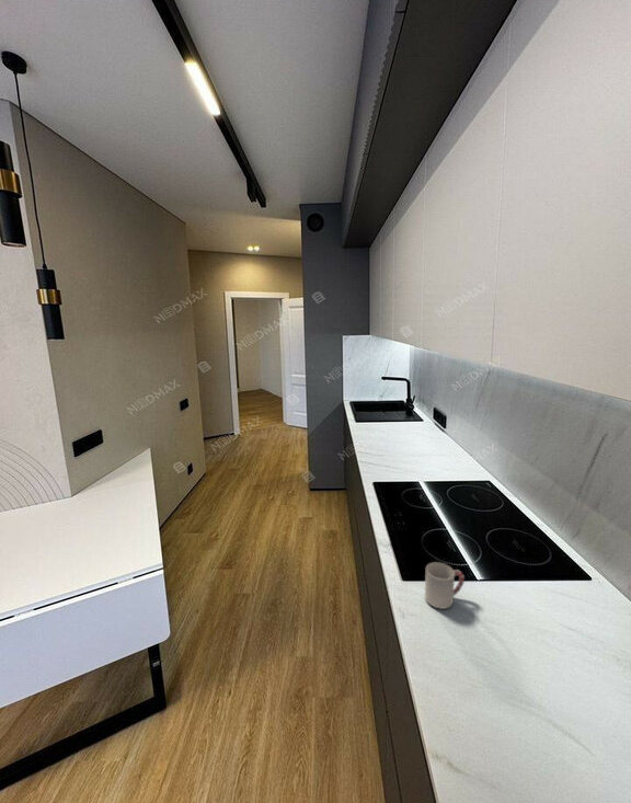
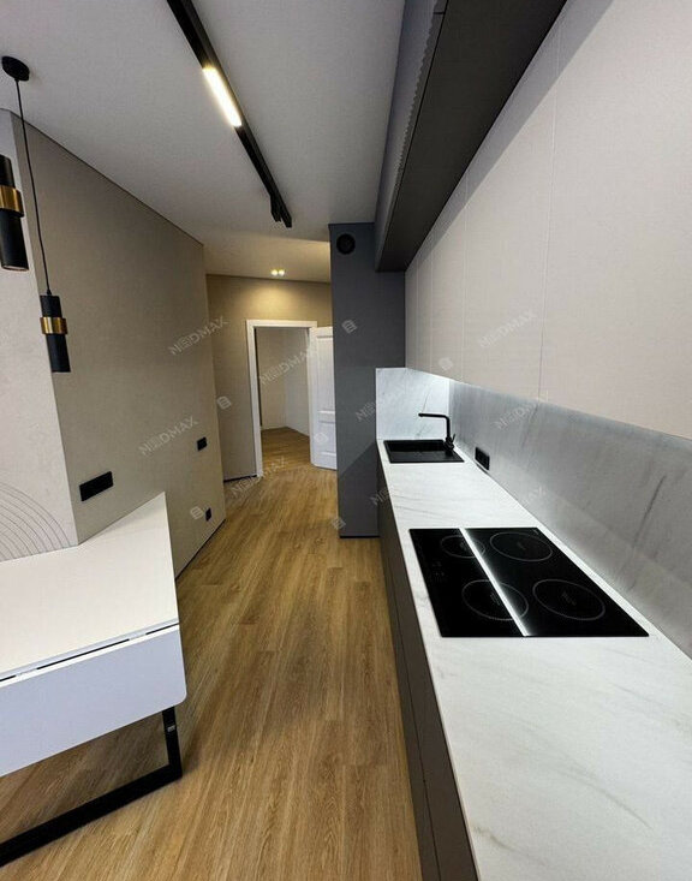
- cup [424,561,466,610]
